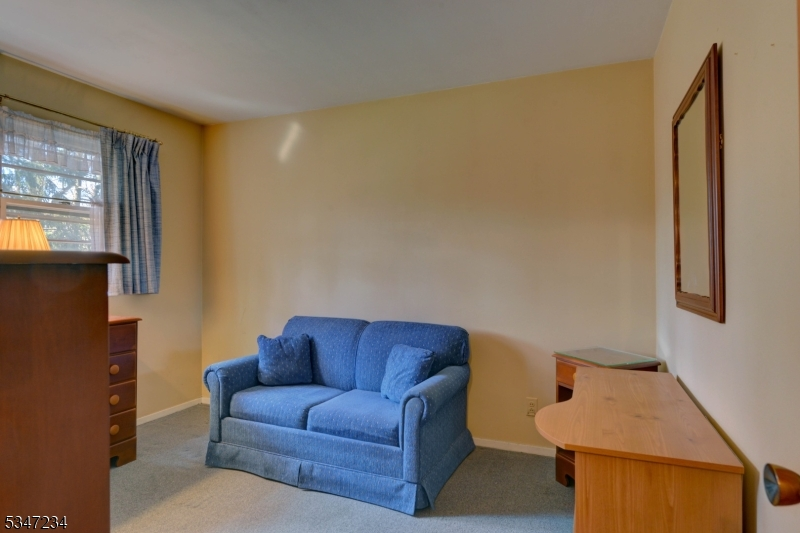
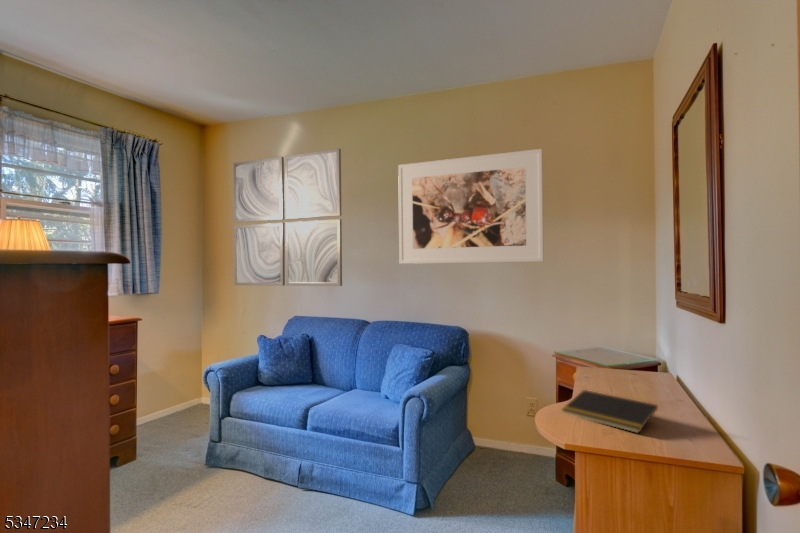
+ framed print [397,148,545,265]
+ wall art [233,148,343,287]
+ notepad [560,389,659,434]
